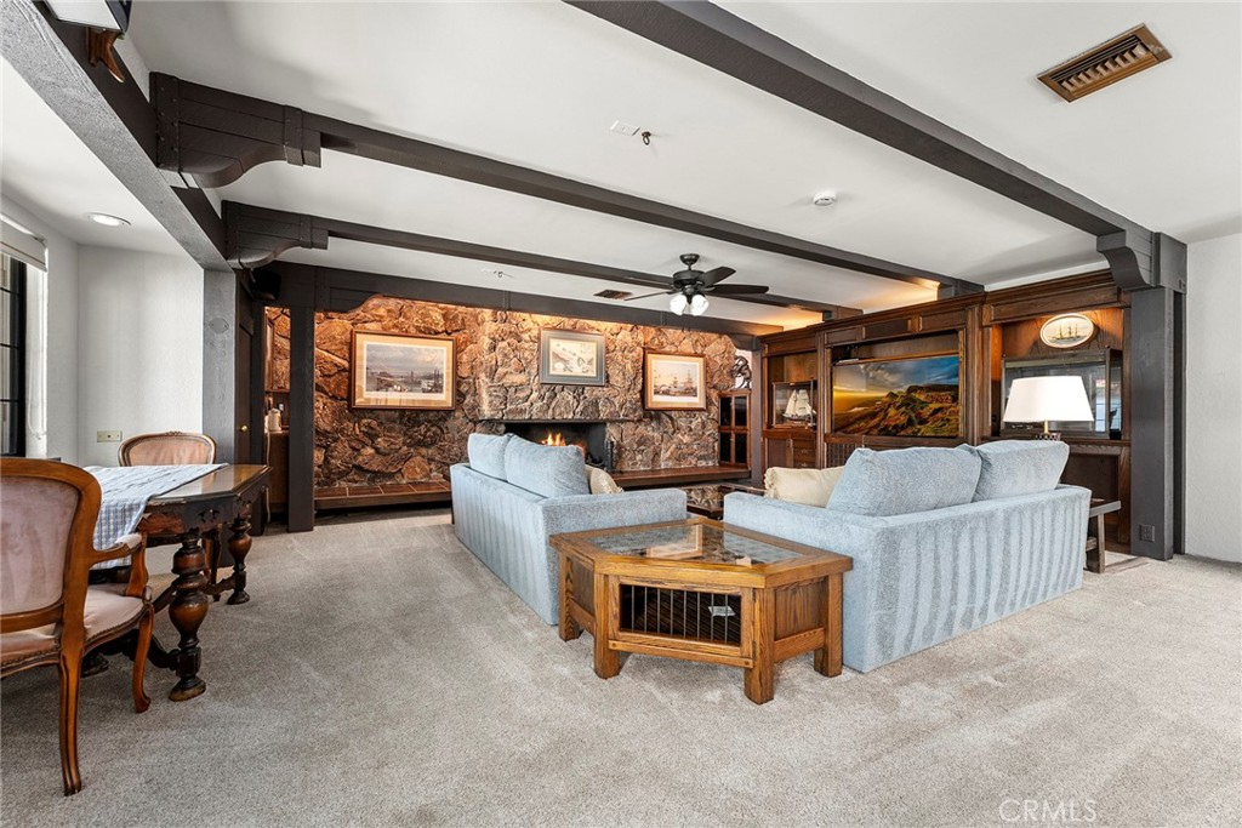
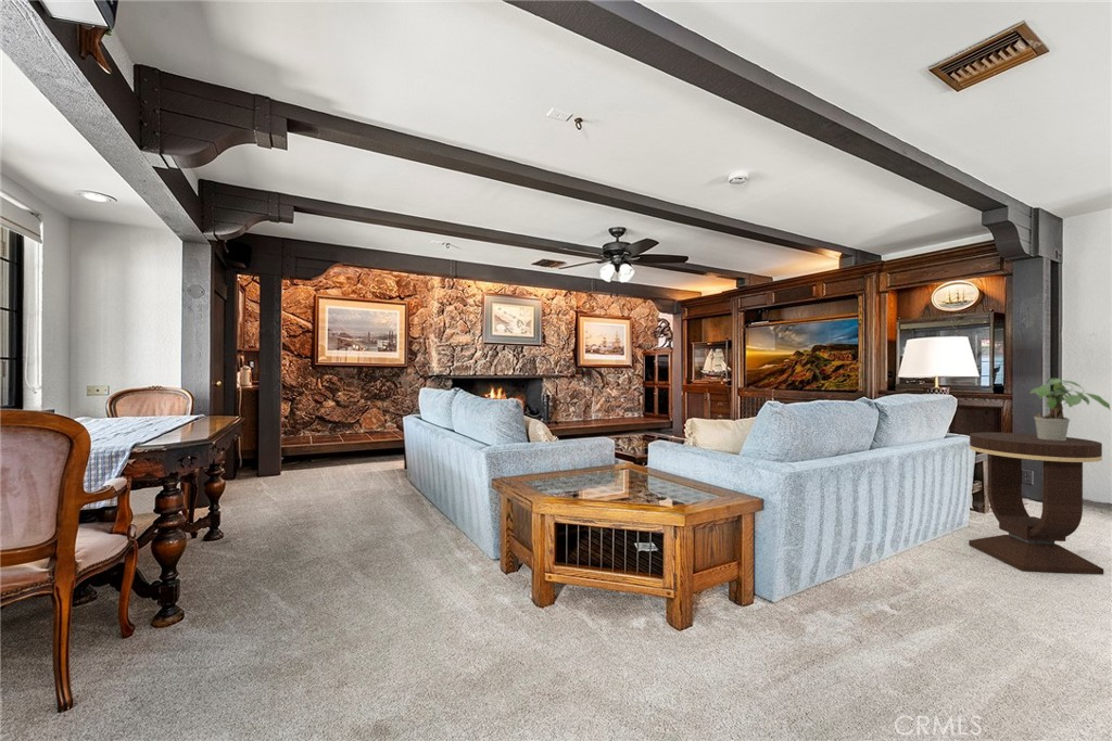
+ potted plant [1029,376,1112,440]
+ side table [968,432,1104,576]
